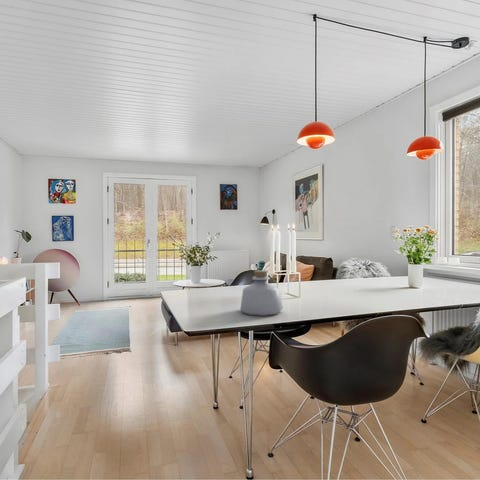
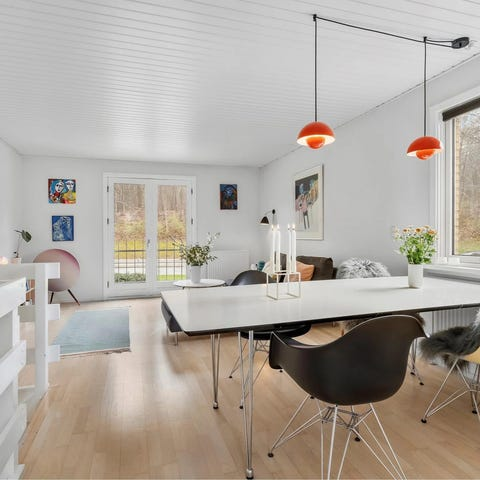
- bottle [239,269,284,317]
